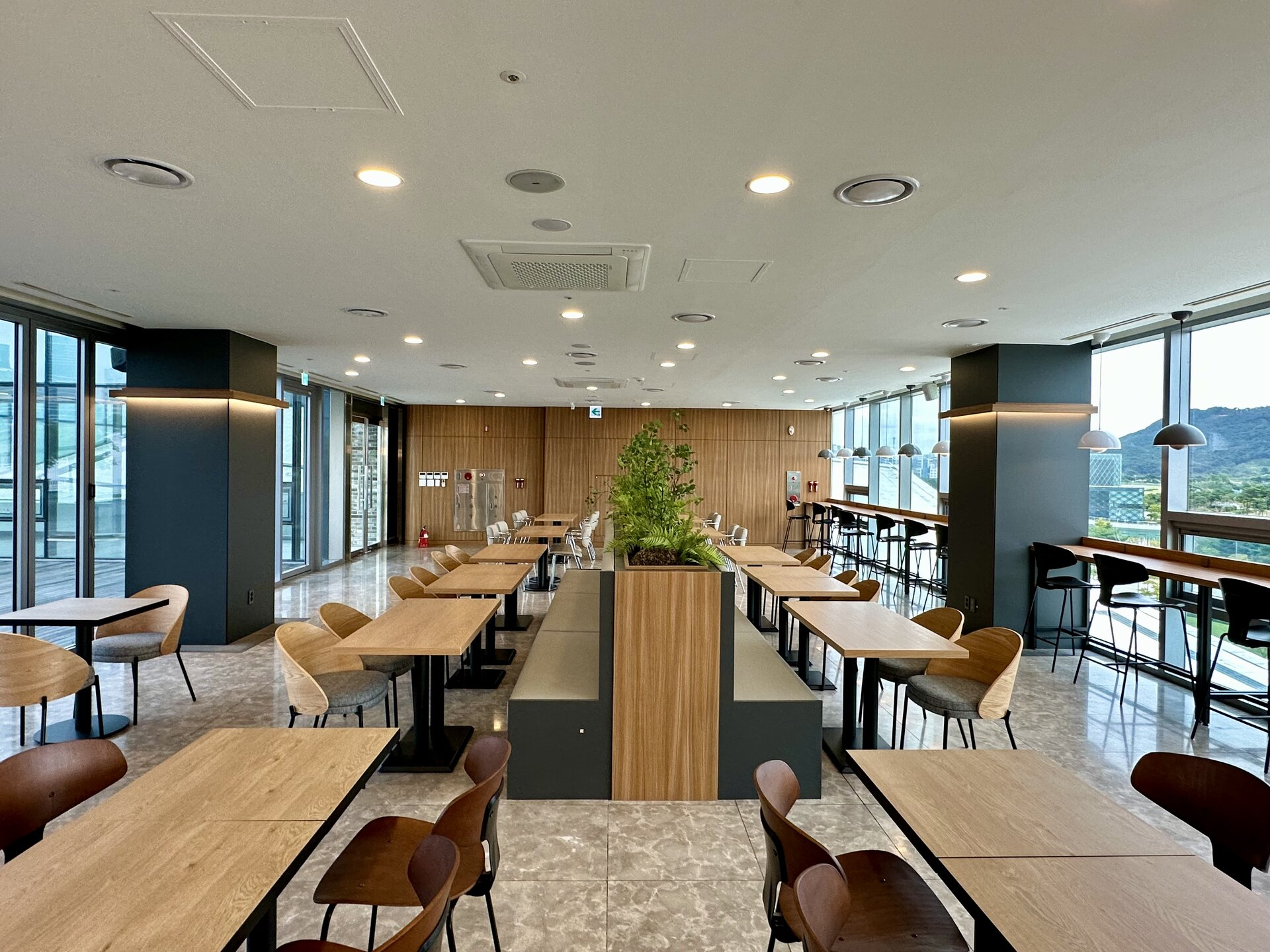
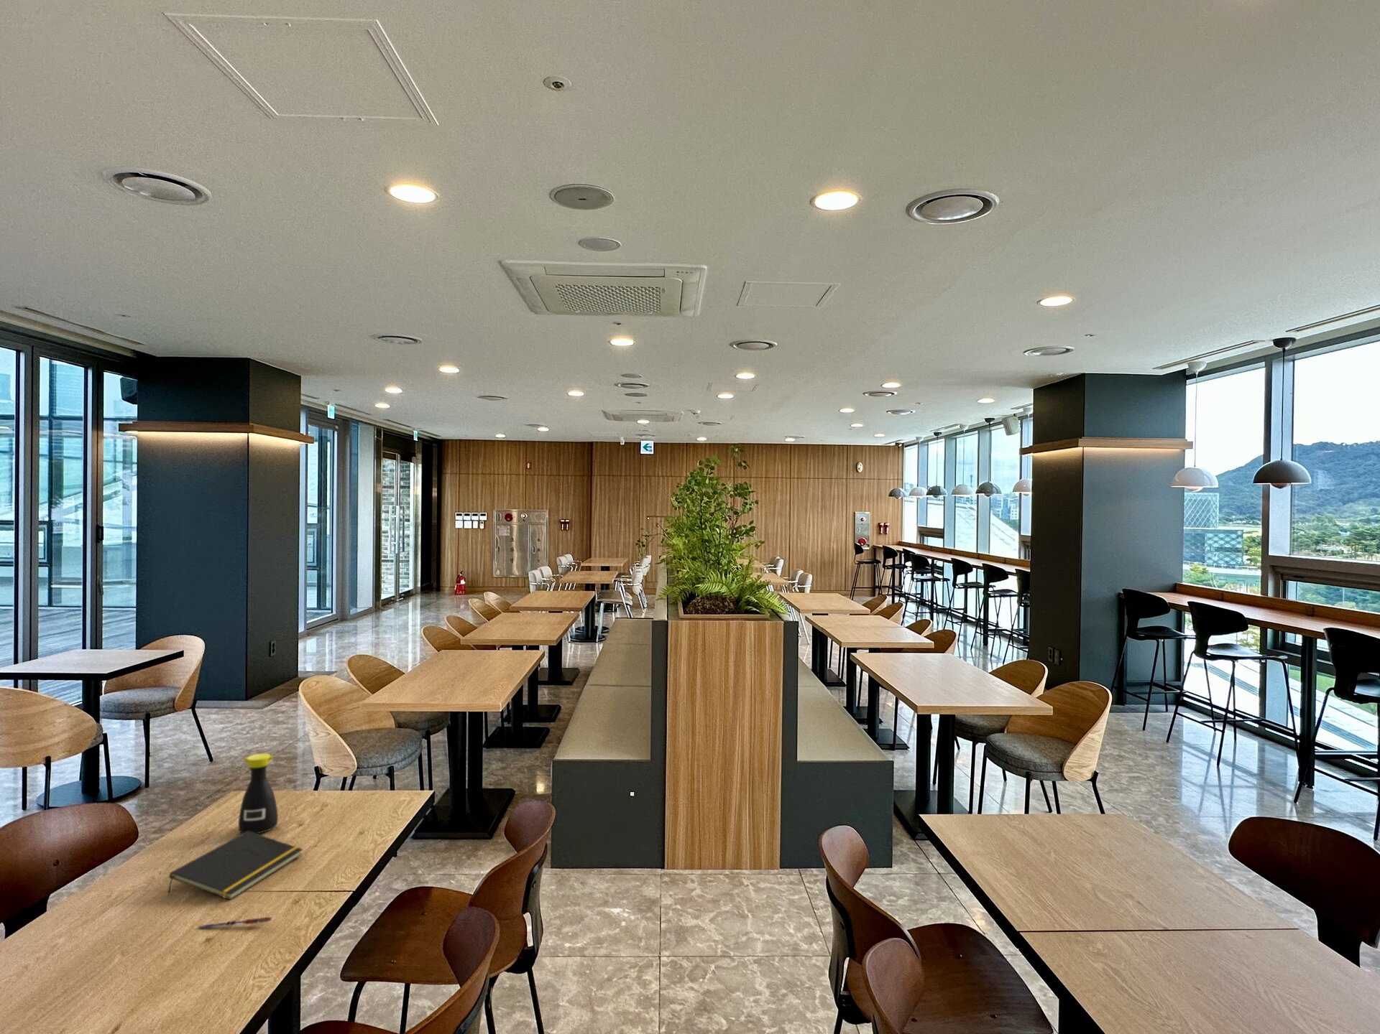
+ pen [197,917,273,930]
+ notepad [166,831,303,900]
+ bottle [238,754,279,834]
